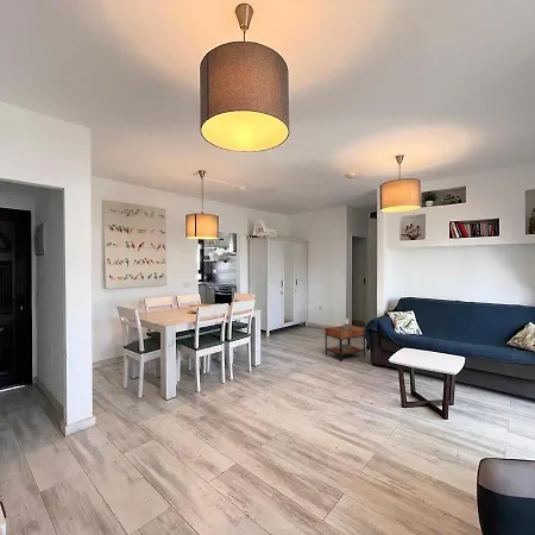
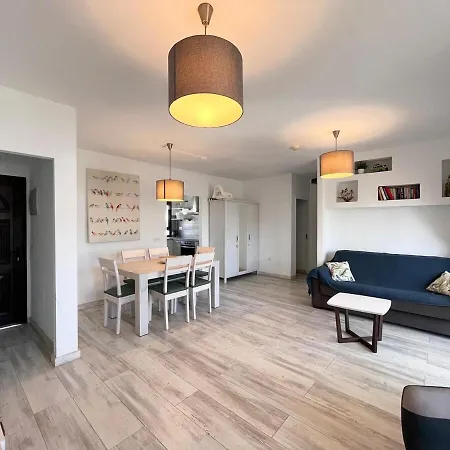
- side table [323,317,366,363]
